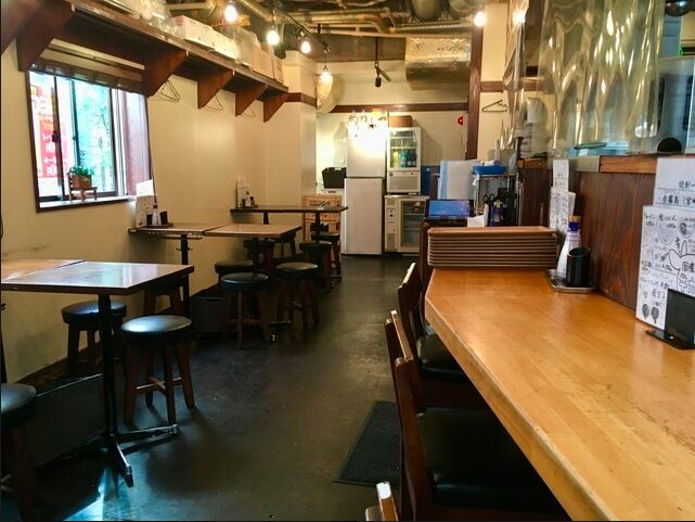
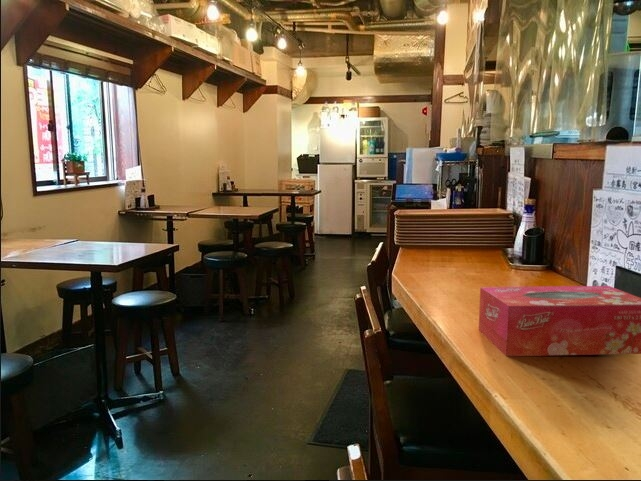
+ tissue box [478,285,641,357]
